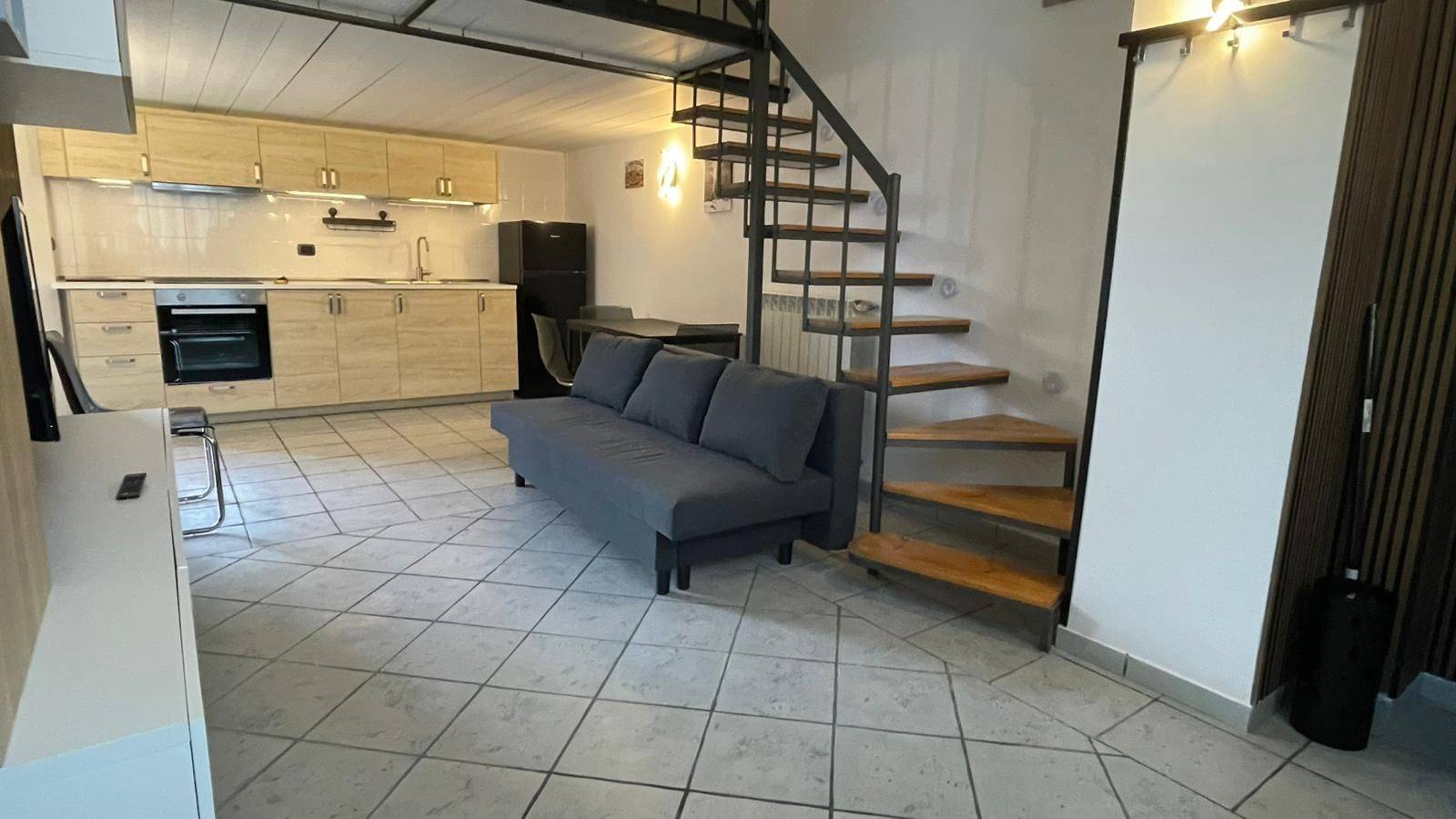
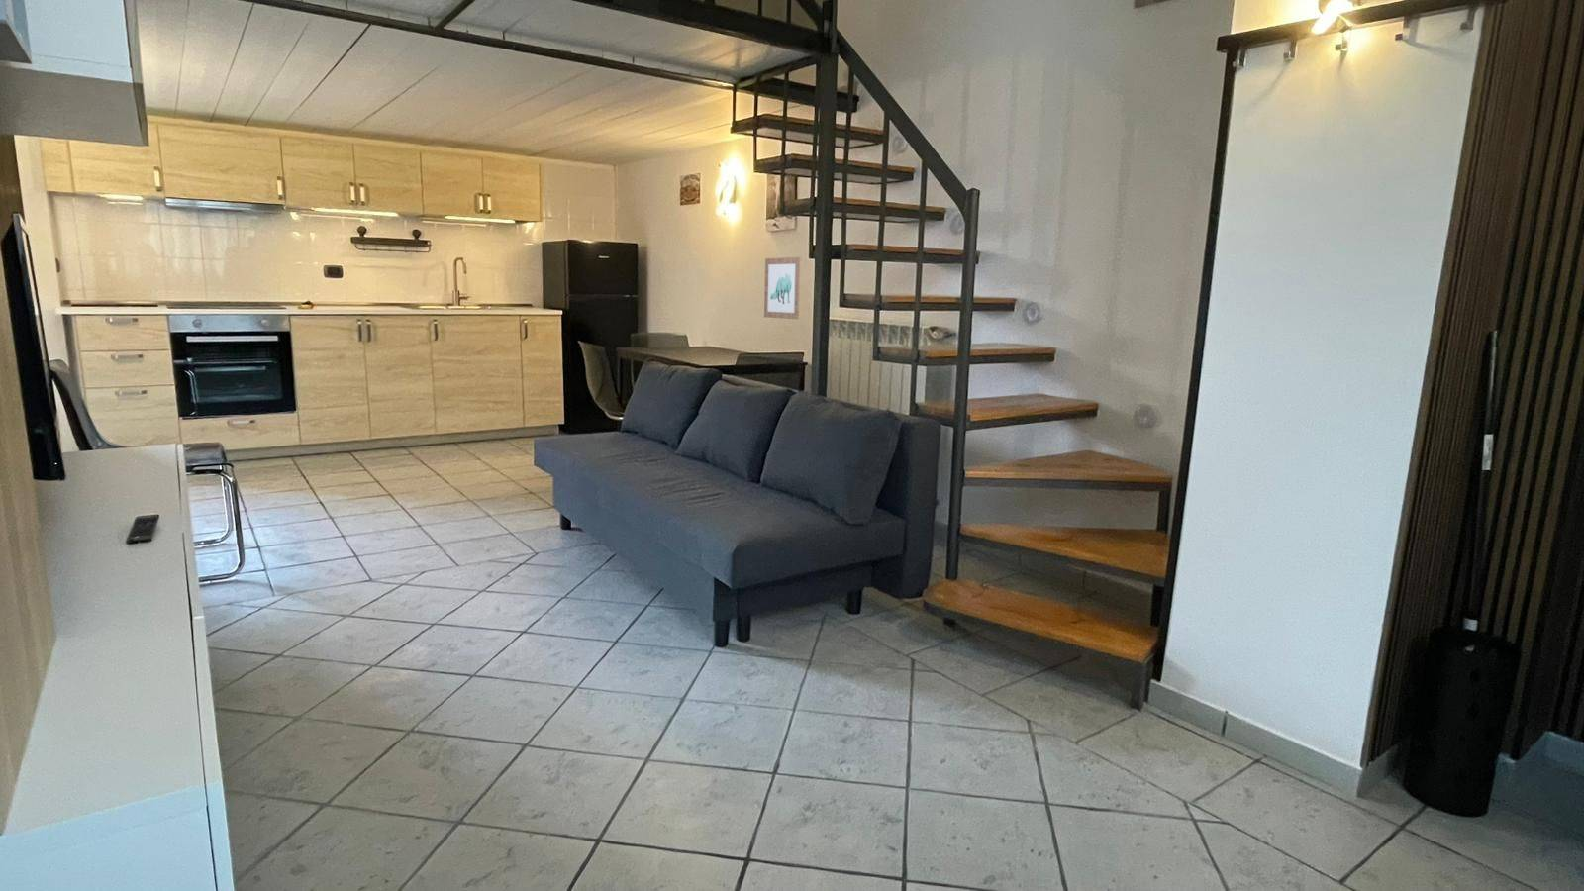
+ wall art [764,257,801,320]
